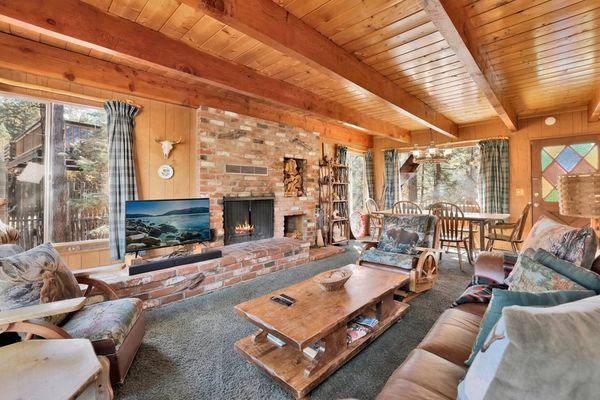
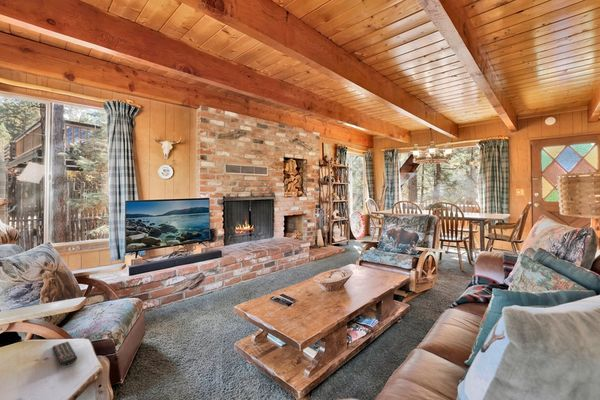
+ remote control [52,341,78,367]
